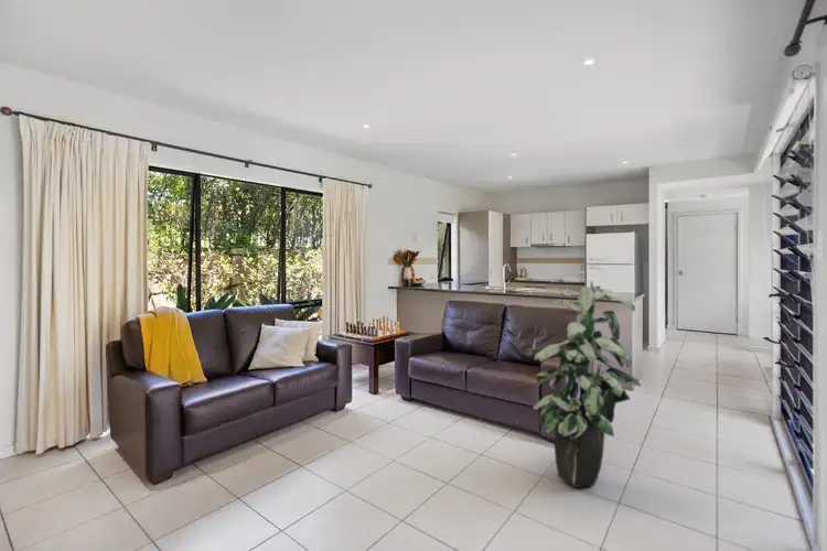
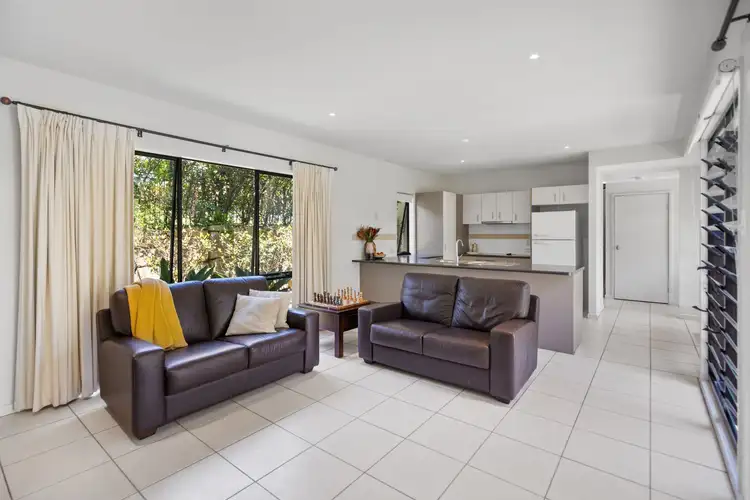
- indoor plant [526,276,642,488]
